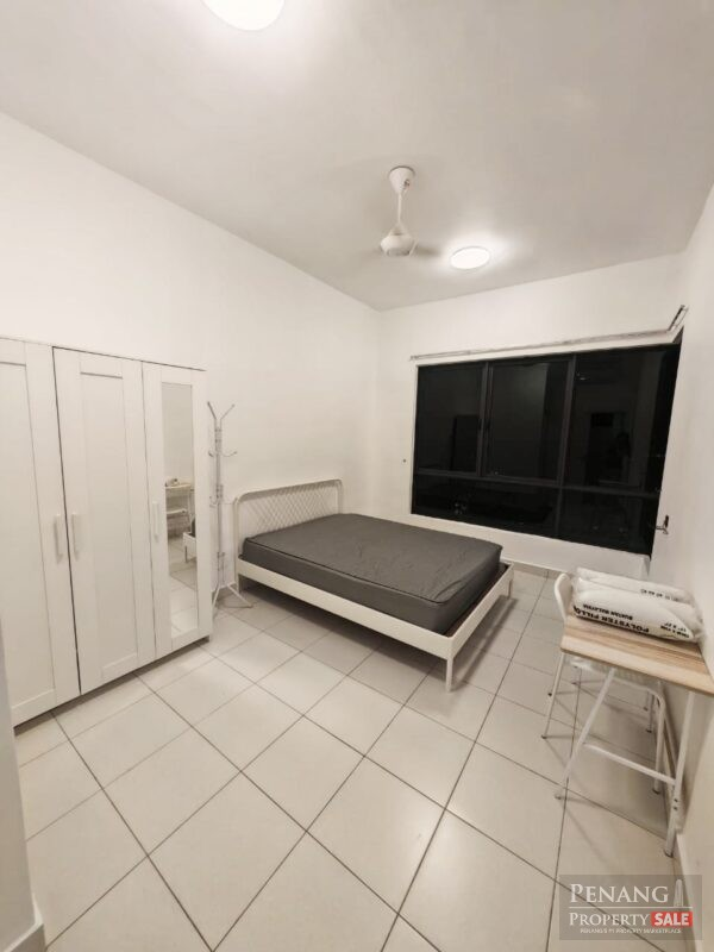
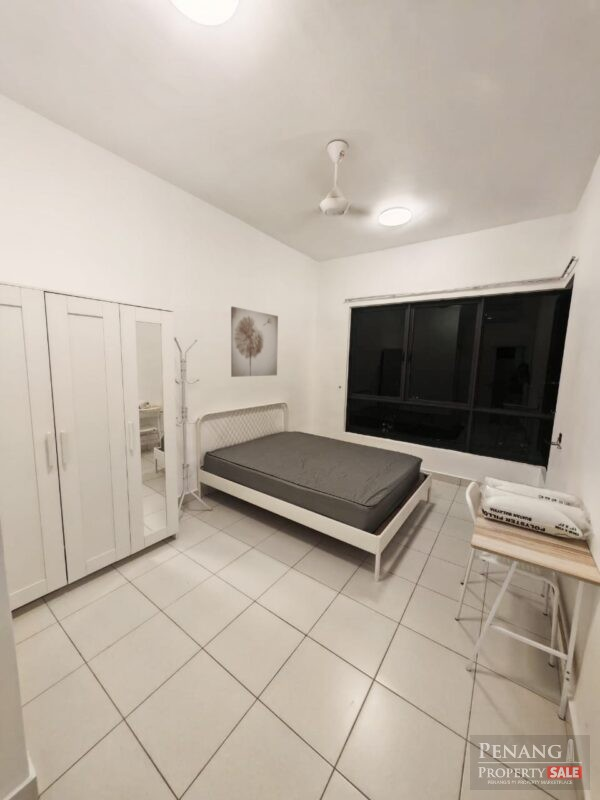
+ wall art [230,306,279,378]
